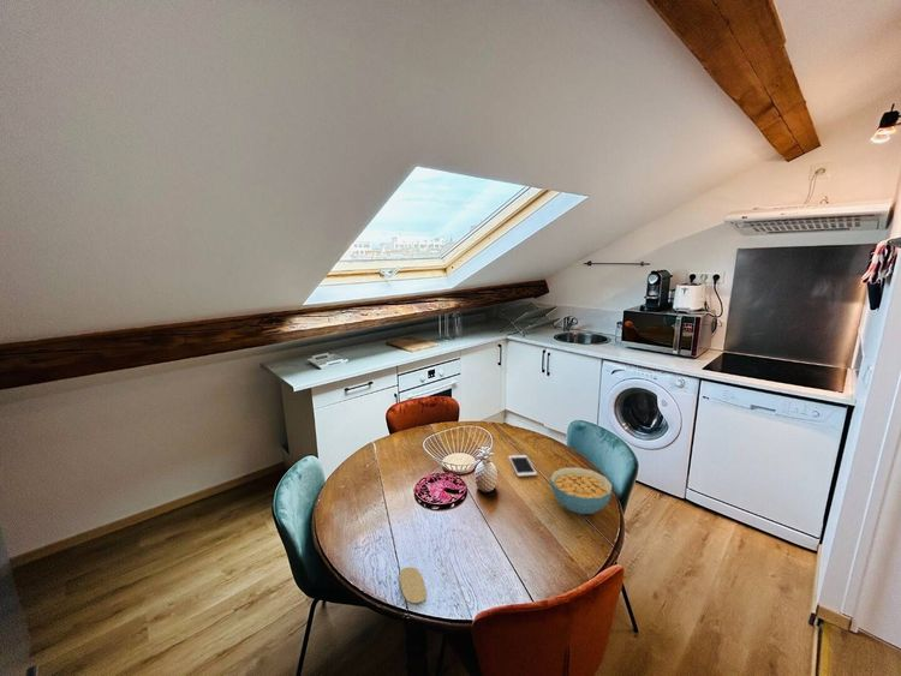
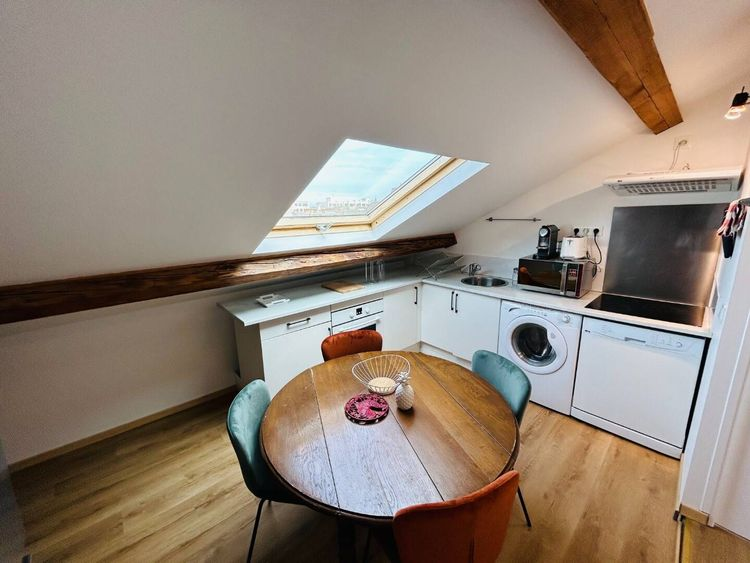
- coaster [399,567,428,604]
- cell phone [507,454,538,478]
- cereal bowl [549,466,614,515]
